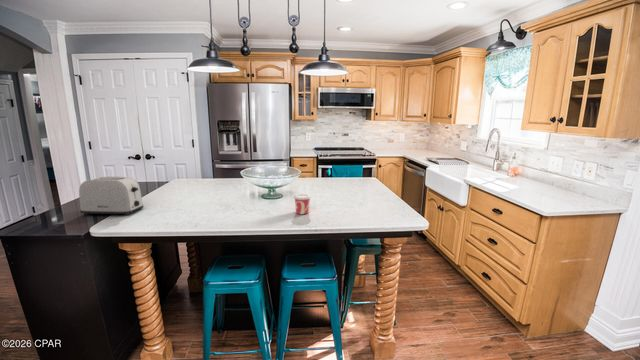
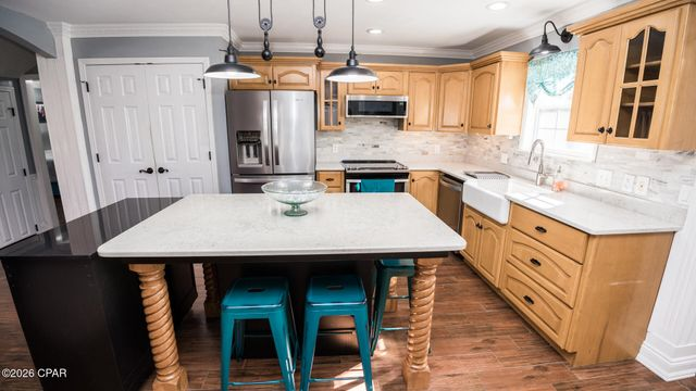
- cup [292,193,312,215]
- toaster [78,176,145,216]
